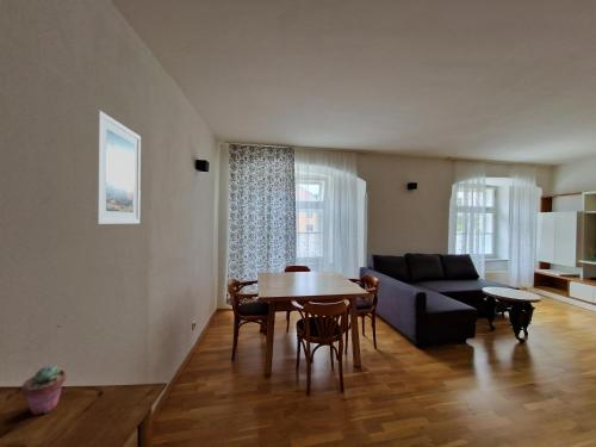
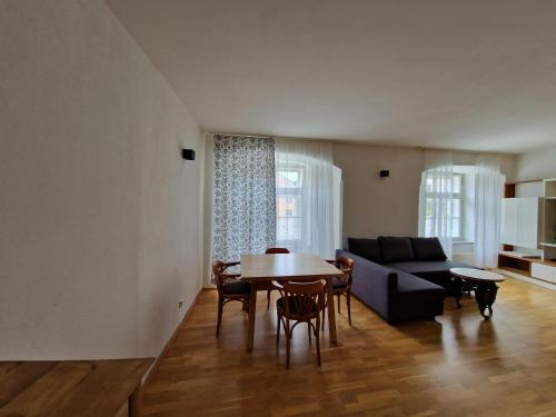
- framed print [92,108,142,225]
- potted succulent [20,364,67,416]
